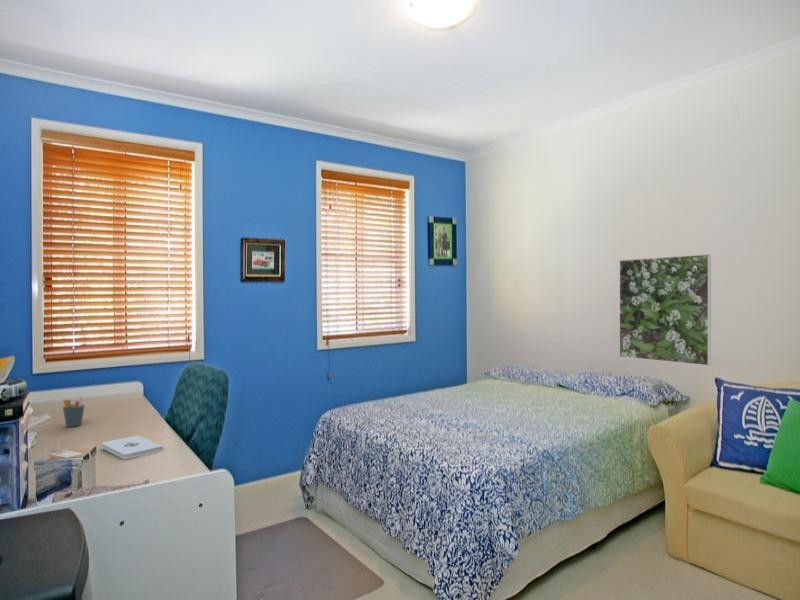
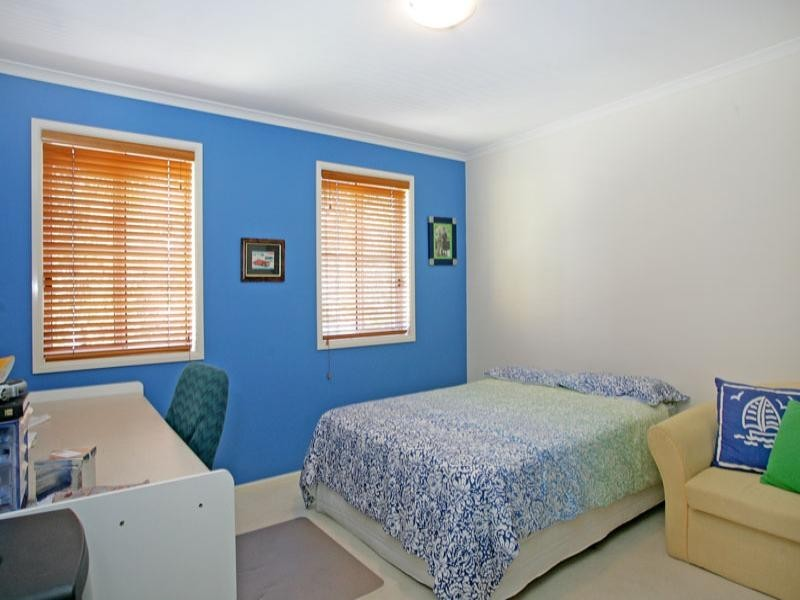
- notepad [101,435,164,460]
- pen holder [62,395,86,428]
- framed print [618,253,712,367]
